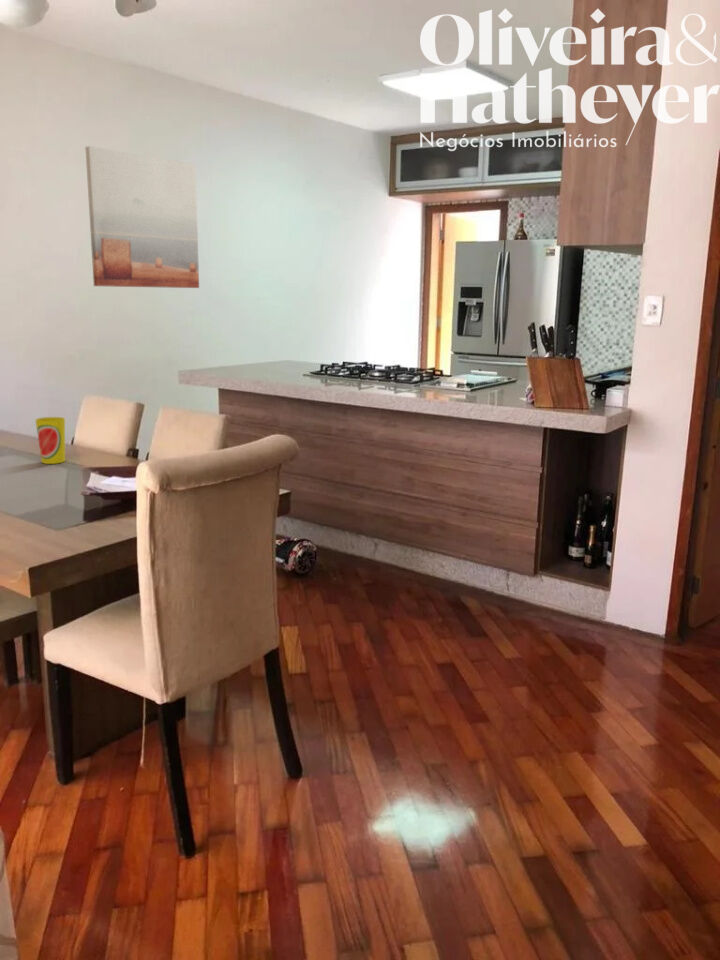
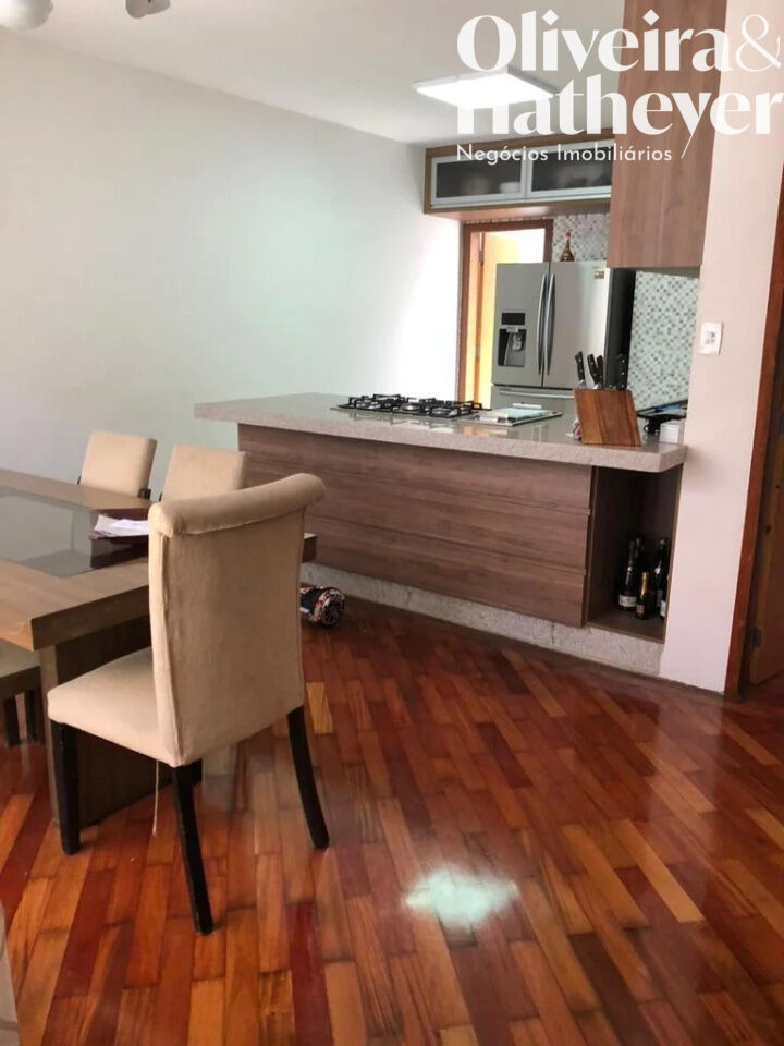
- wall art [84,145,200,289]
- cup [34,416,66,465]
